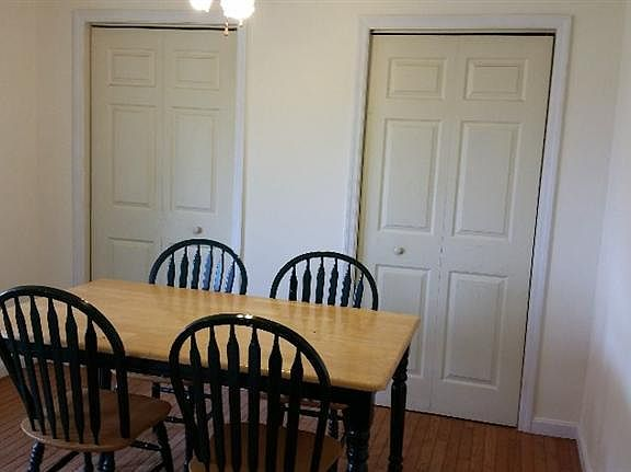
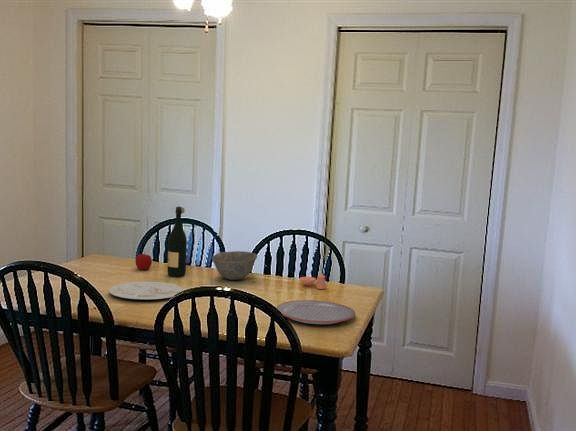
+ plate [276,299,356,325]
+ bowl [210,250,258,281]
+ wine bottle [167,205,188,278]
+ bowl and vase set [299,272,327,290]
+ plate [108,281,184,300]
+ apple [134,251,153,271]
